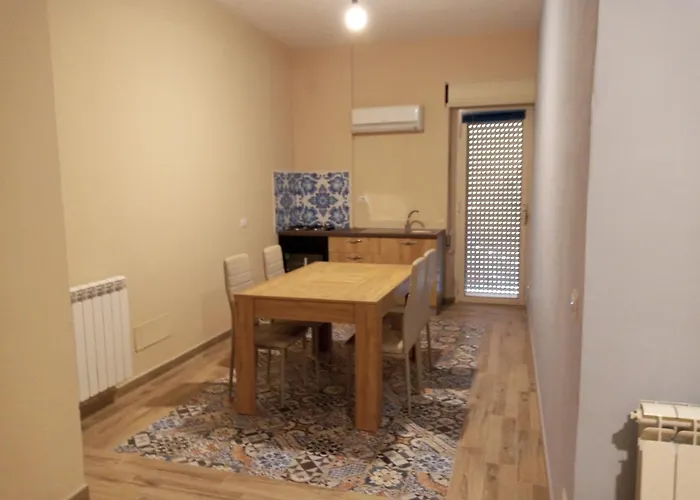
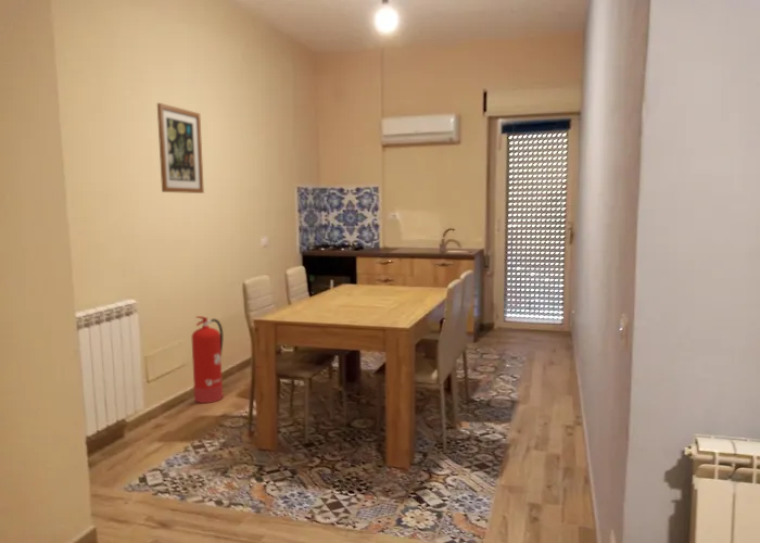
+ fire extinguisher [190,315,225,404]
+ wall art [156,102,205,194]
